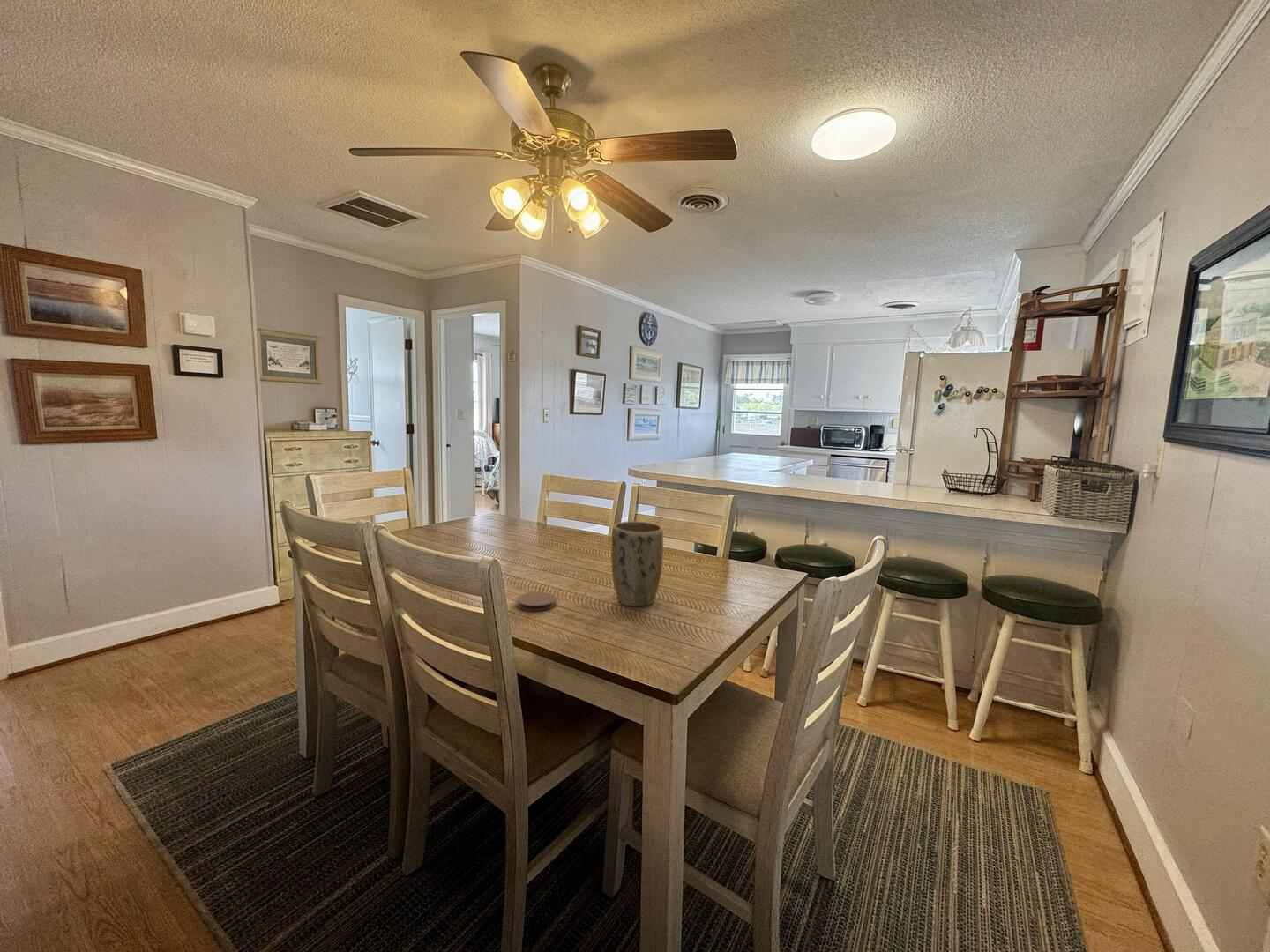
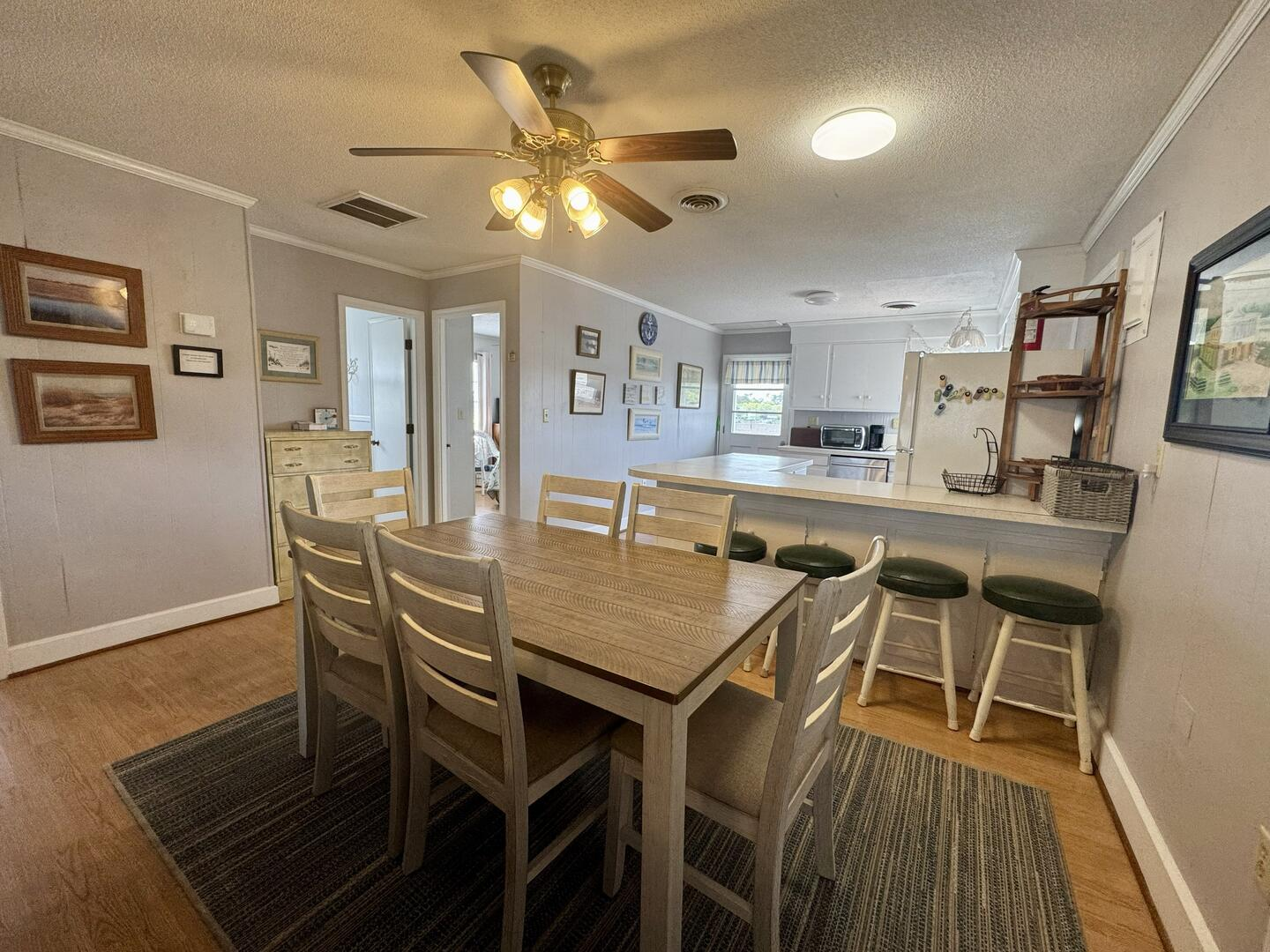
- coaster [516,591,557,612]
- plant pot [610,520,664,607]
